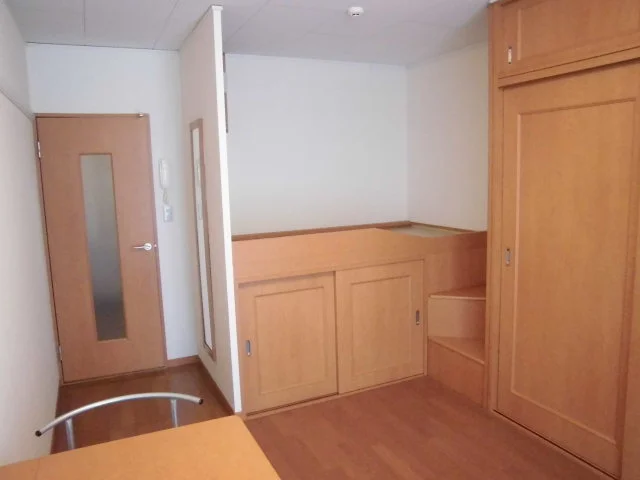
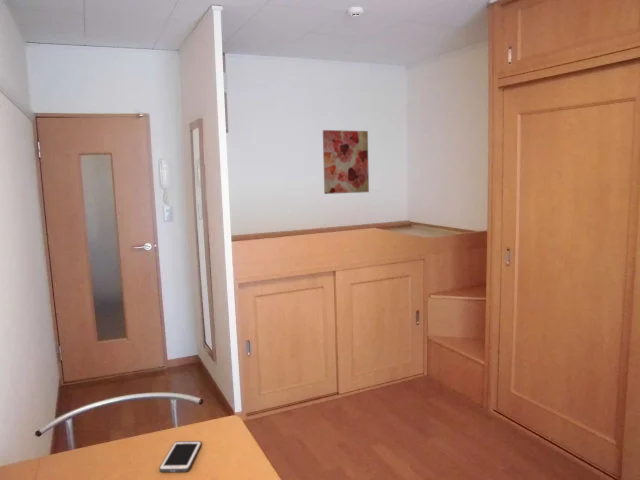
+ wall art [322,129,370,195]
+ cell phone [158,440,202,473]
